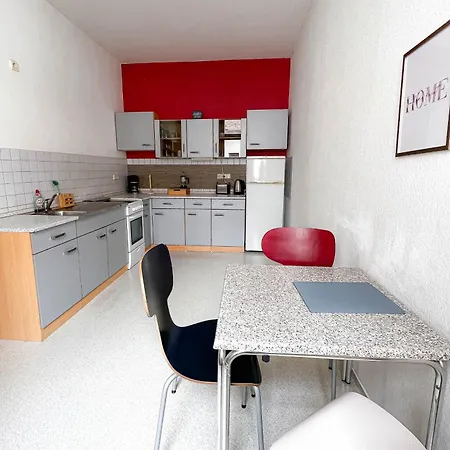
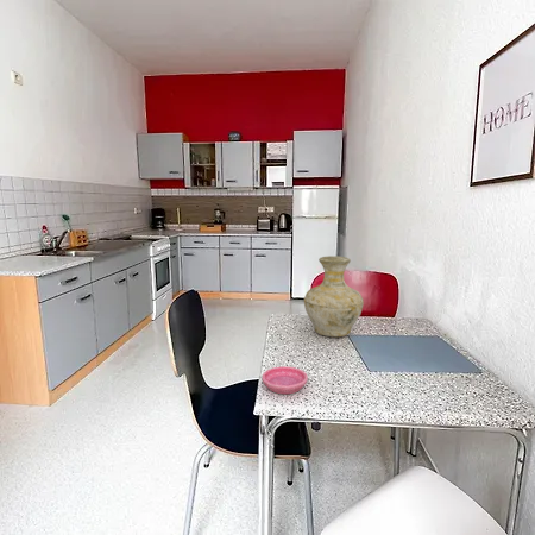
+ saucer [260,365,309,395]
+ vase [303,254,365,338]
